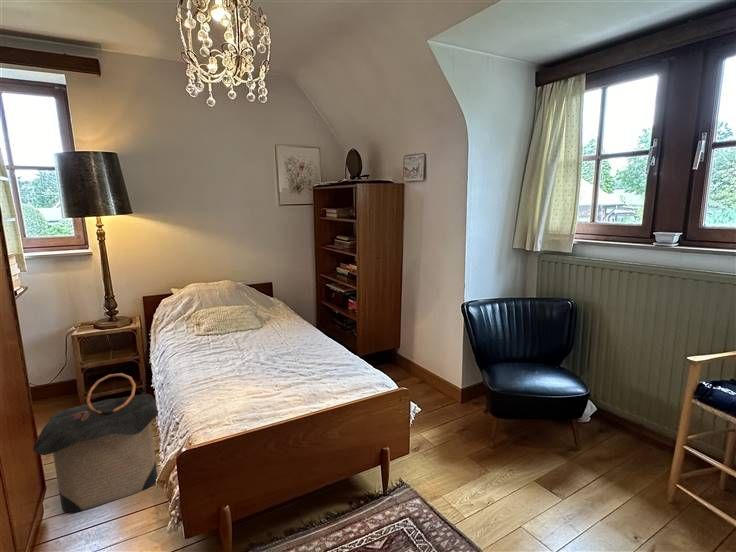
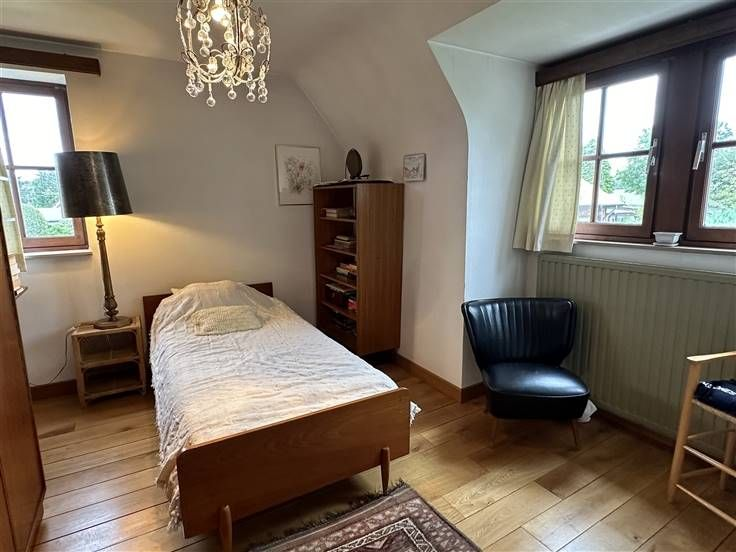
- laundry hamper [32,372,160,514]
